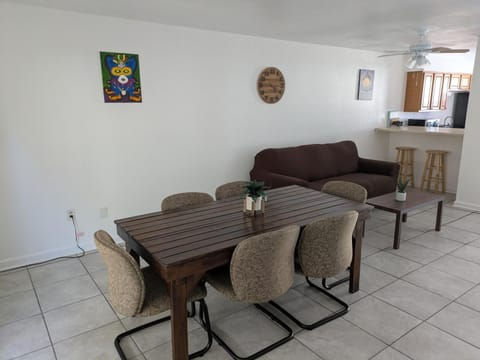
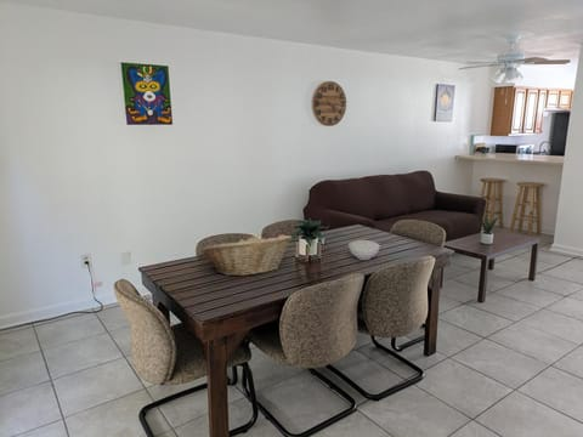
+ bowl [347,239,381,261]
+ fruit basket [200,233,293,277]
